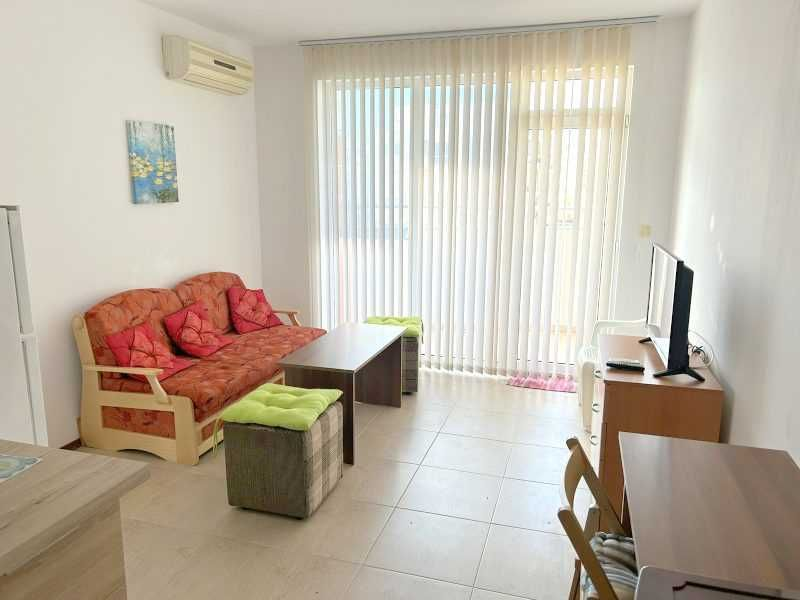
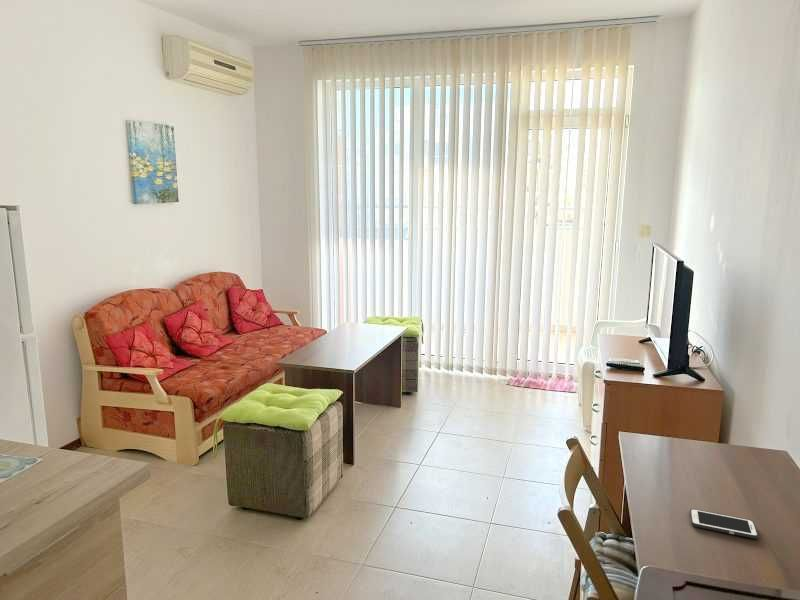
+ cell phone [689,508,759,540]
